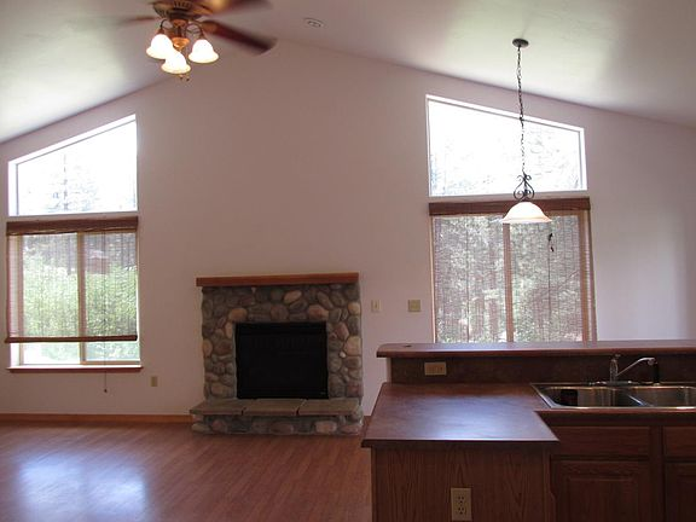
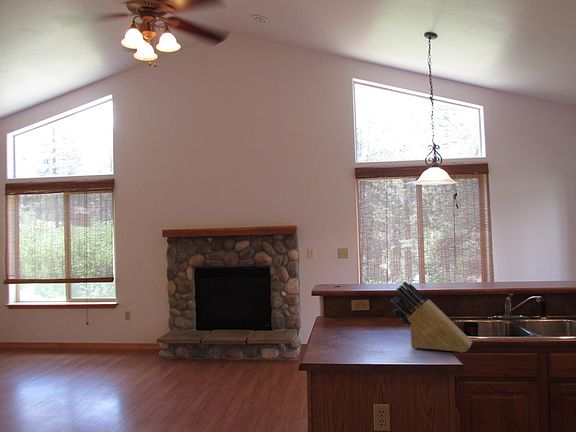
+ knife block [390,281,473,353]
